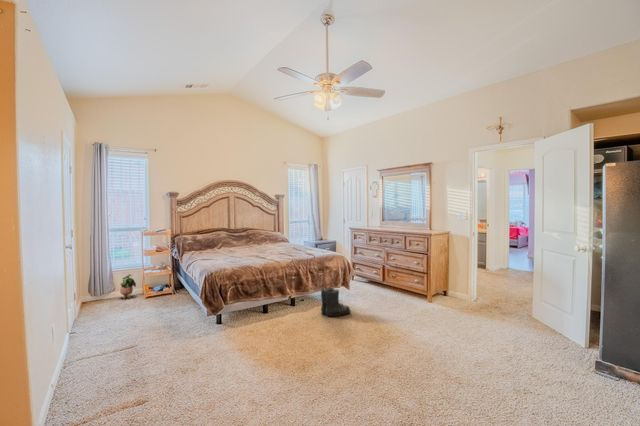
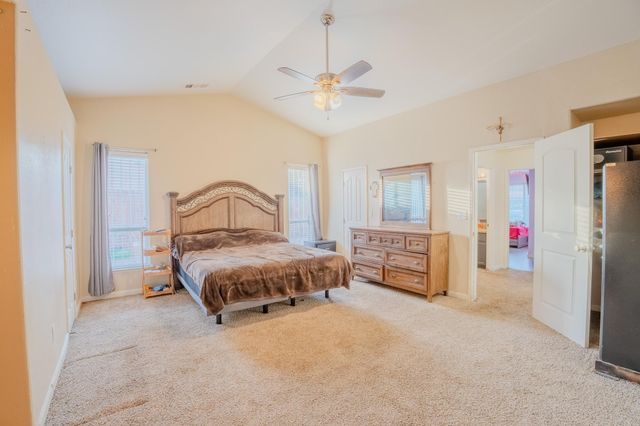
- potted plant [119,273,137,300]
- boots [320,287,351,317]
